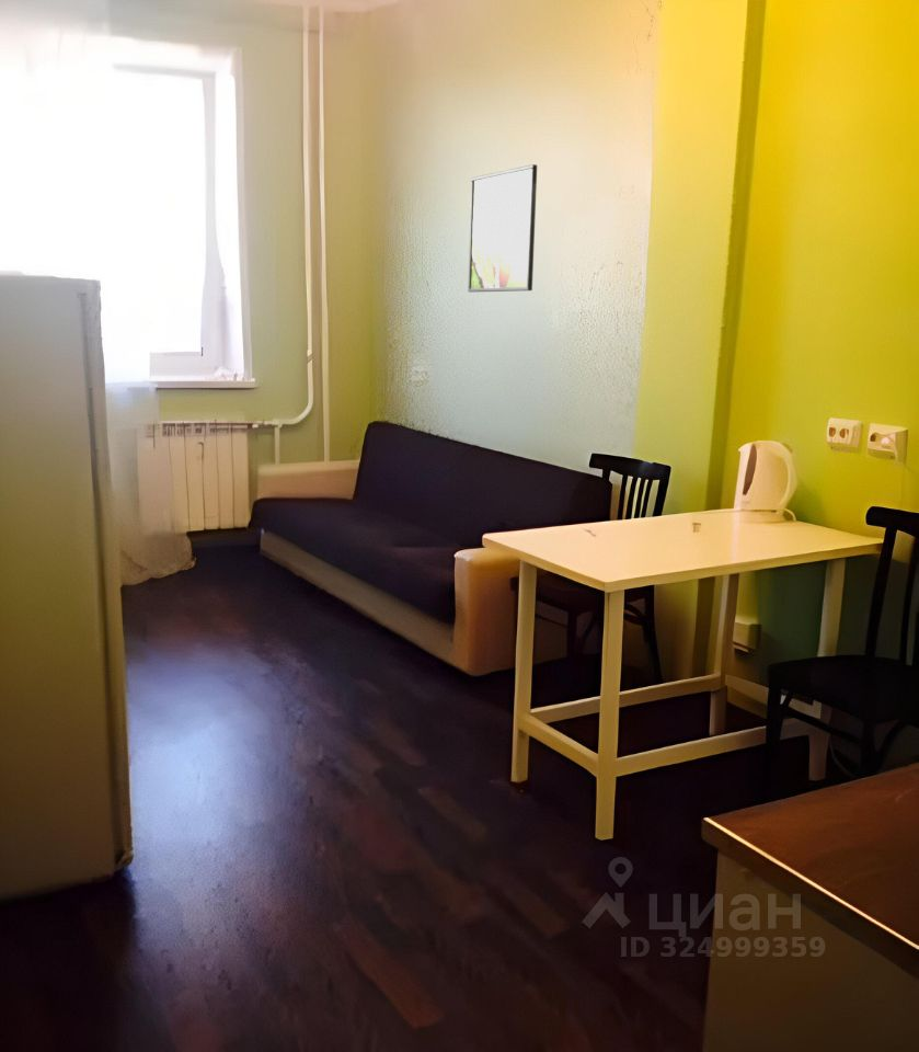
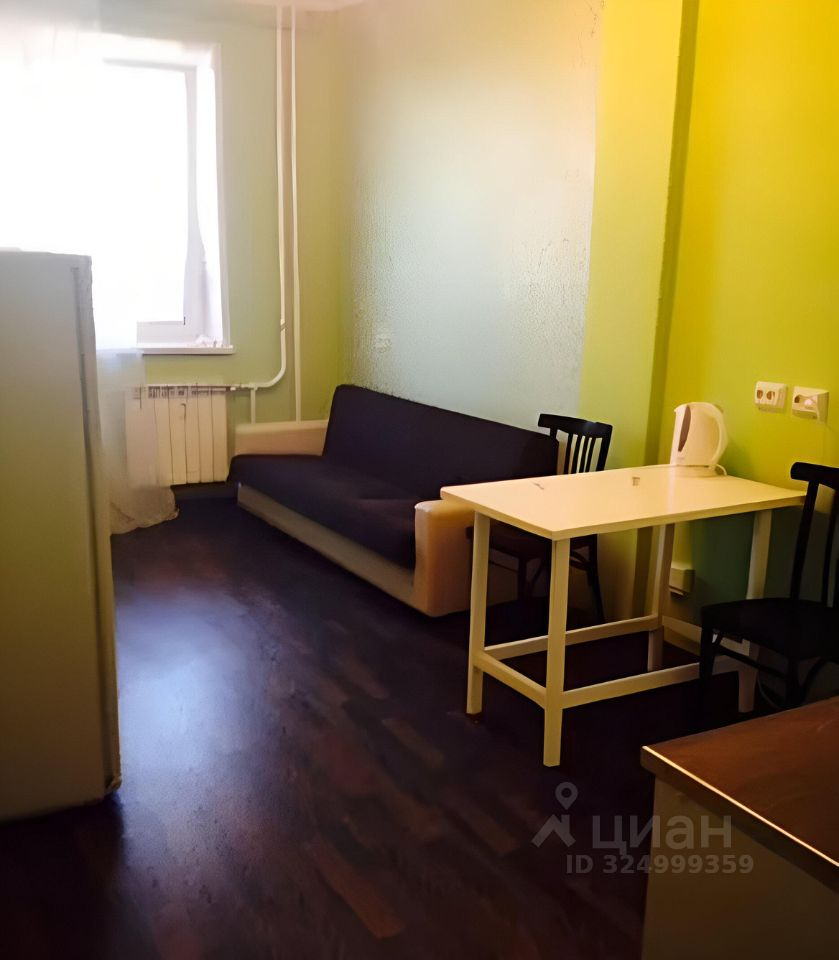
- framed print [467,163,538,293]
